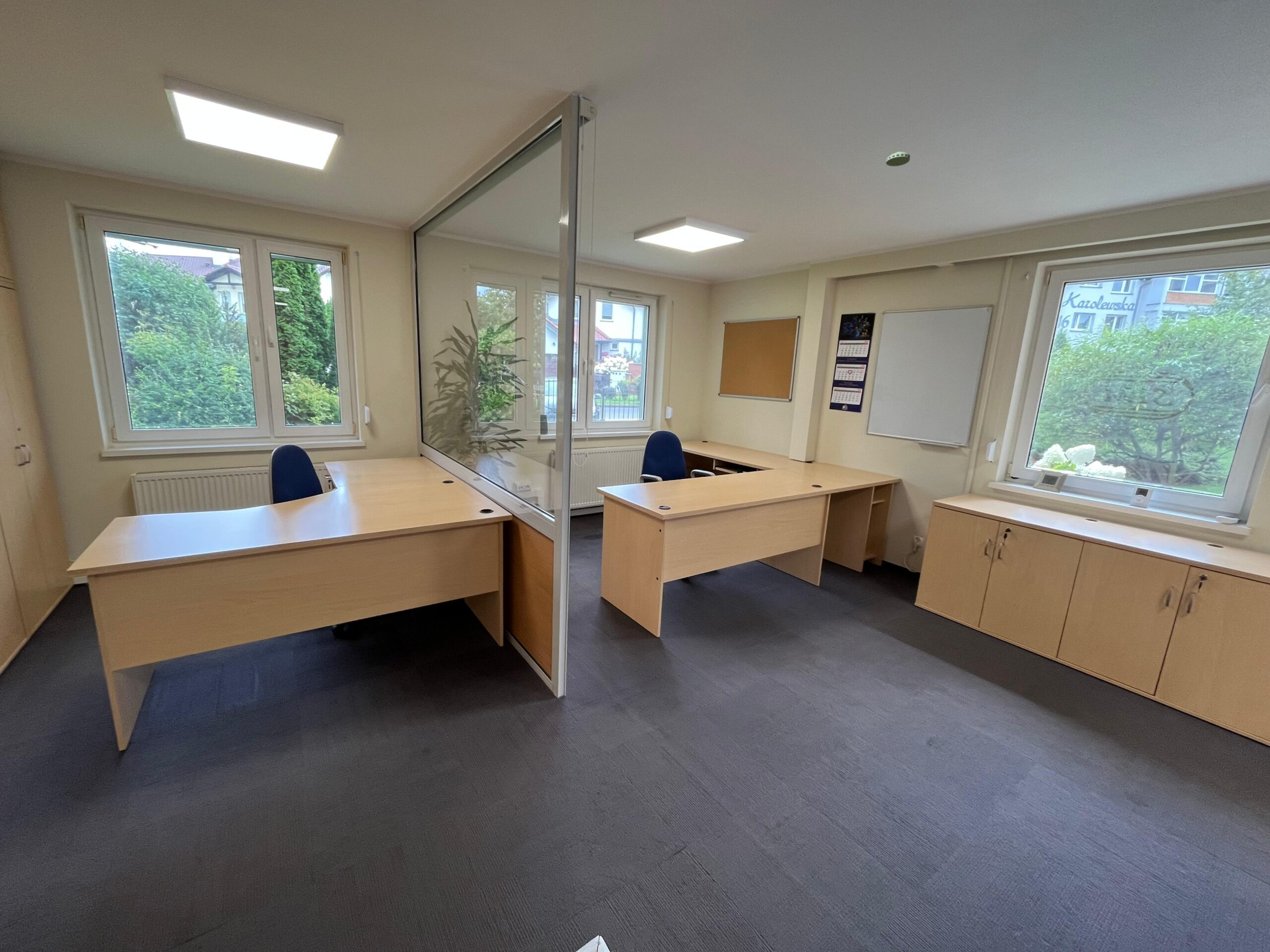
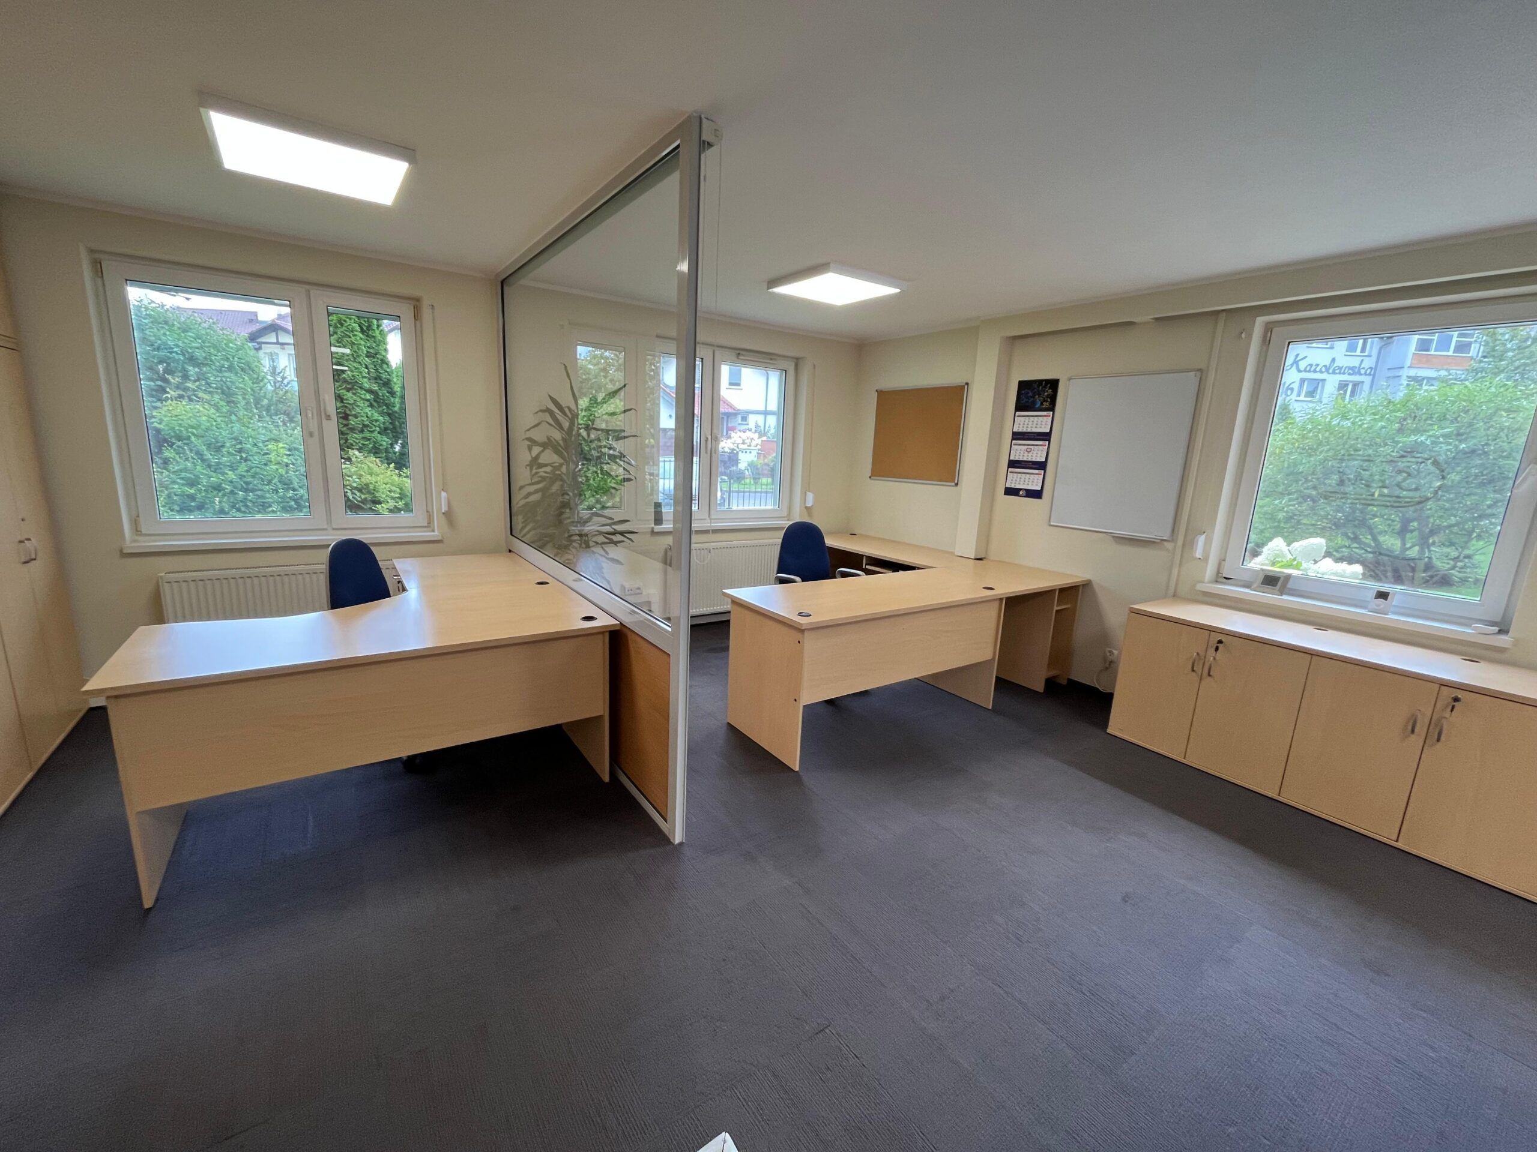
- smoke detector [886,151,911,167]
